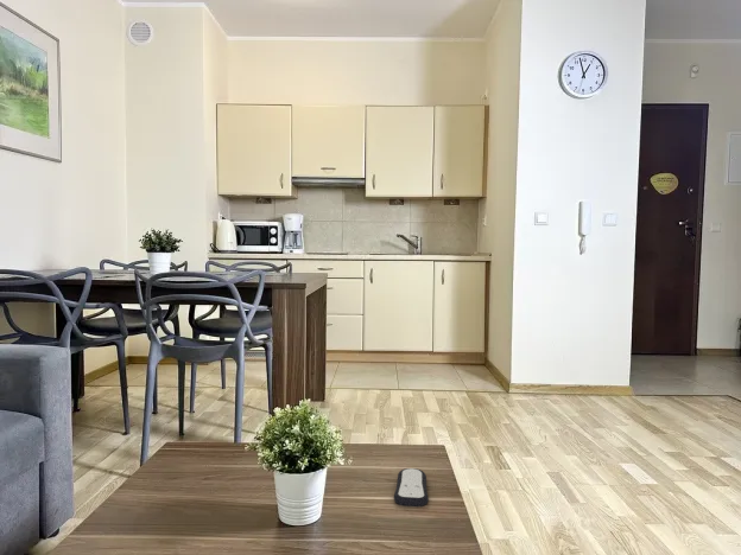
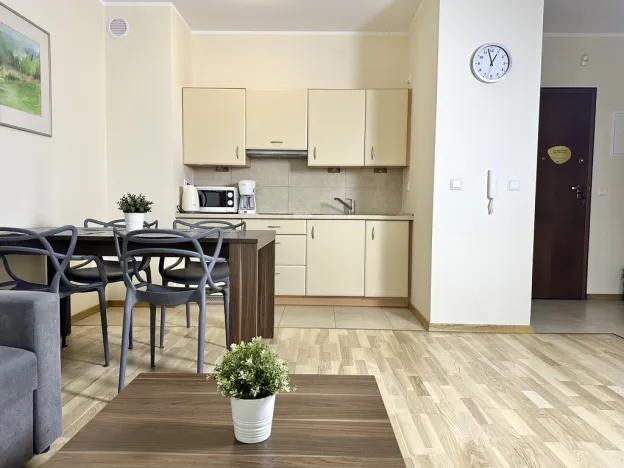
- remote control [393,467,430,508]
